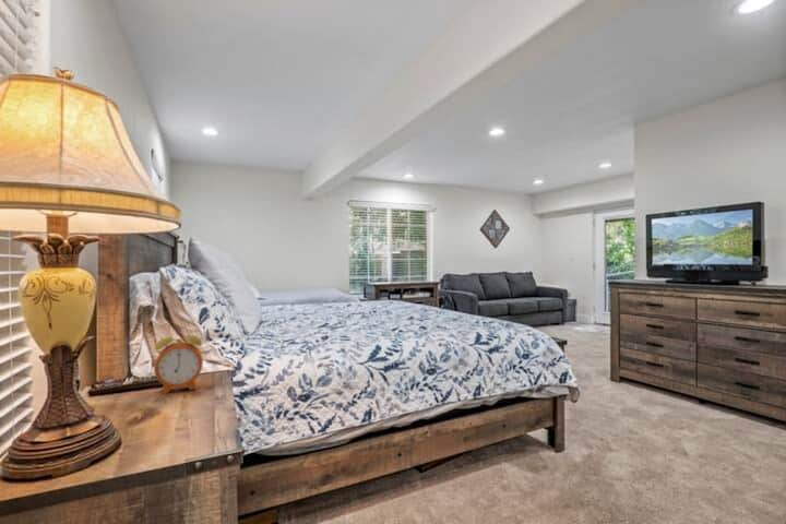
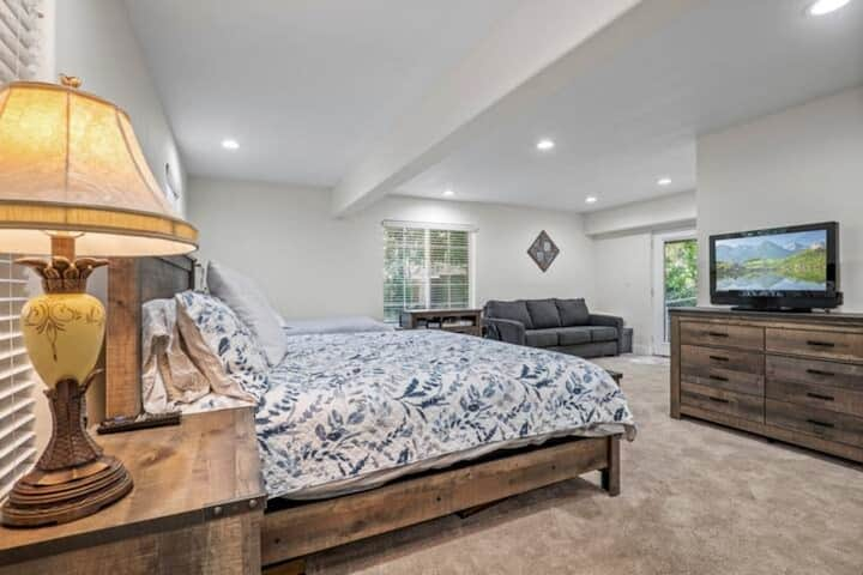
- alarm clock [153,324,204,395]
